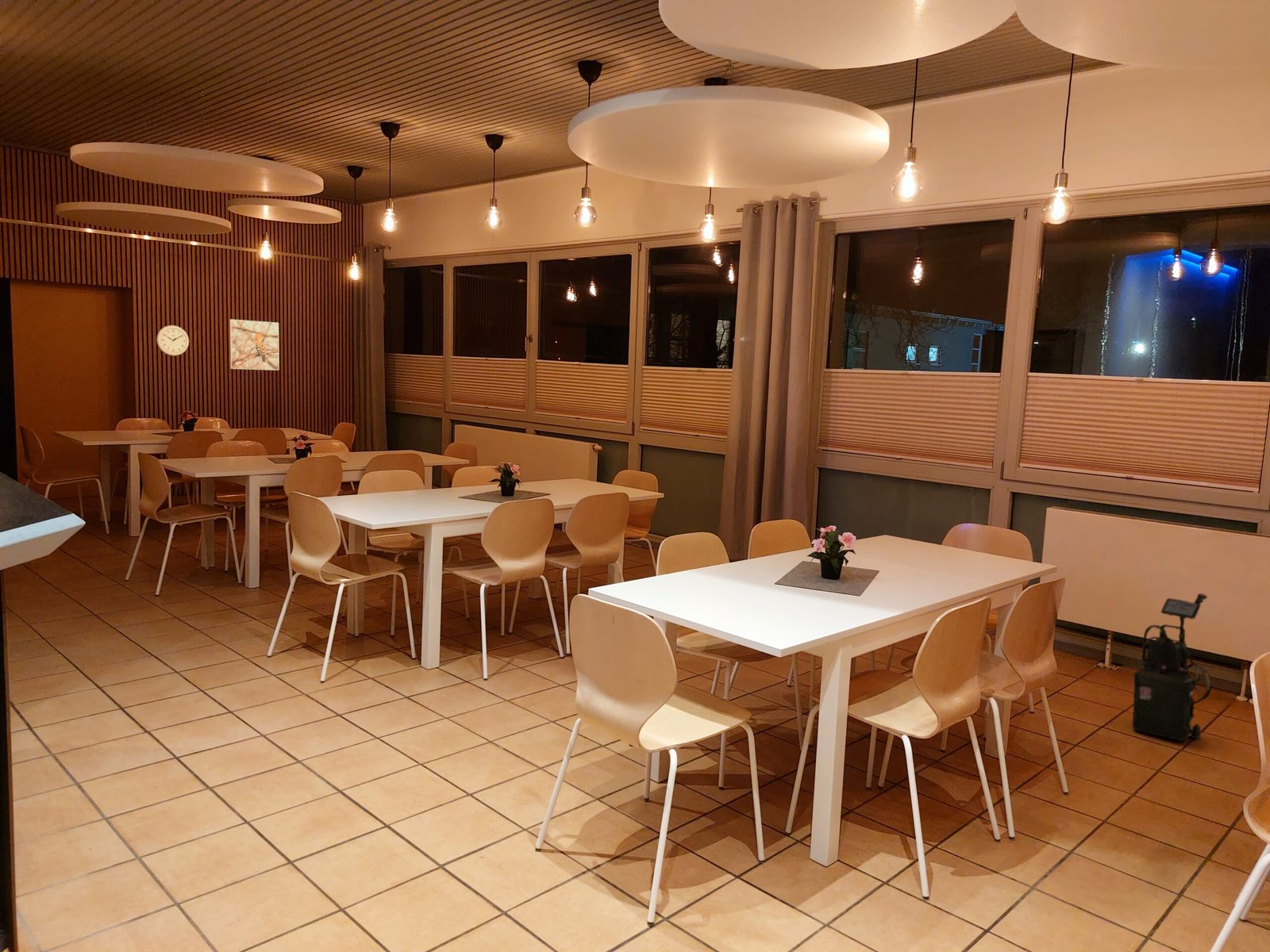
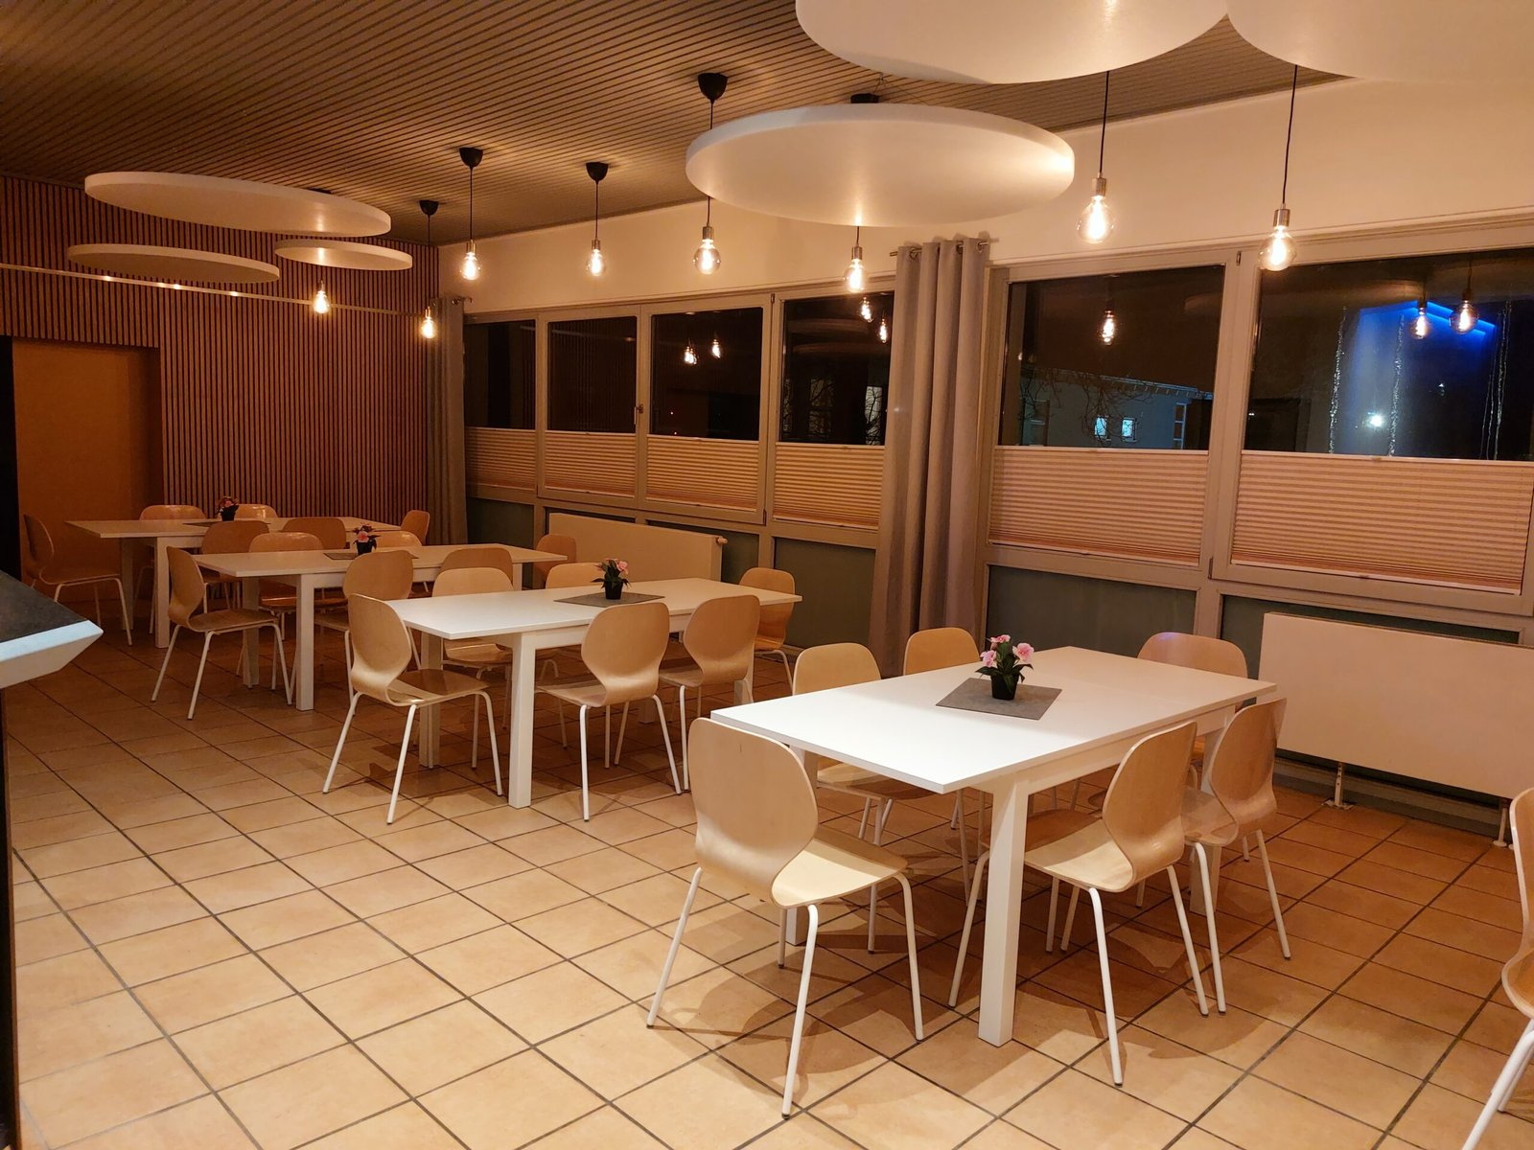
- vacuum cleaner [1131,593,1212,742]
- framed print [229,319,280,370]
- wall clock [156,324,190,356]
